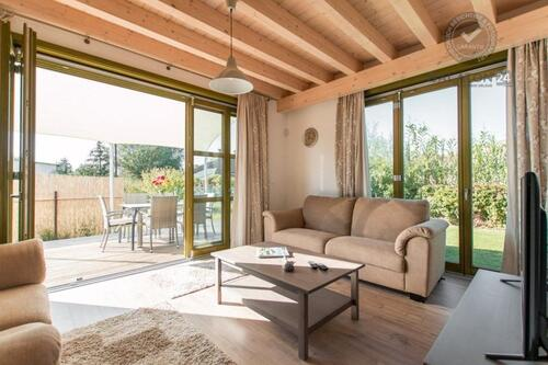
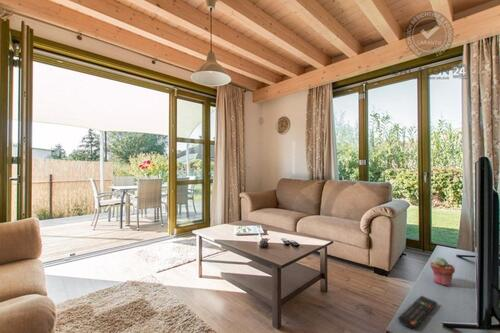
+ potted succulent [429,257,456,287]
+ remote control [397,295,438,329]
